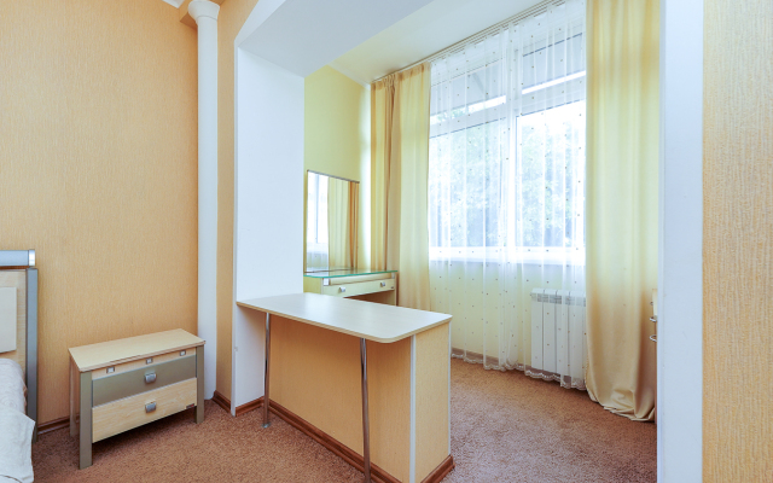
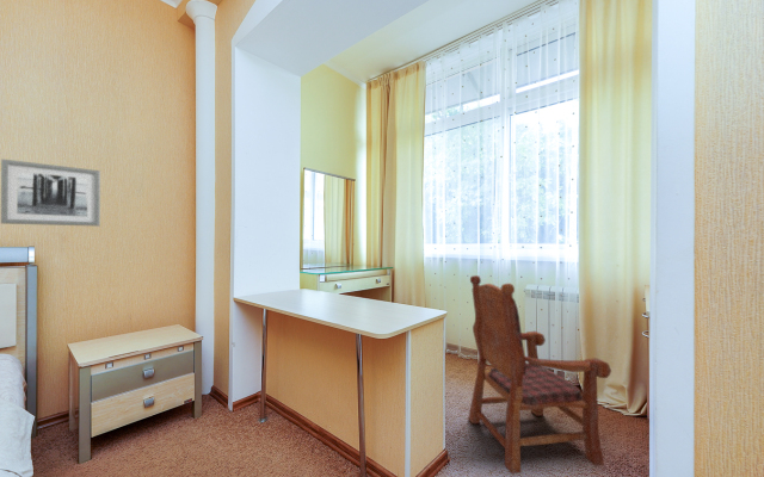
+ armchair [467,274,612,475]
+ wall art [0,157,101,228]
